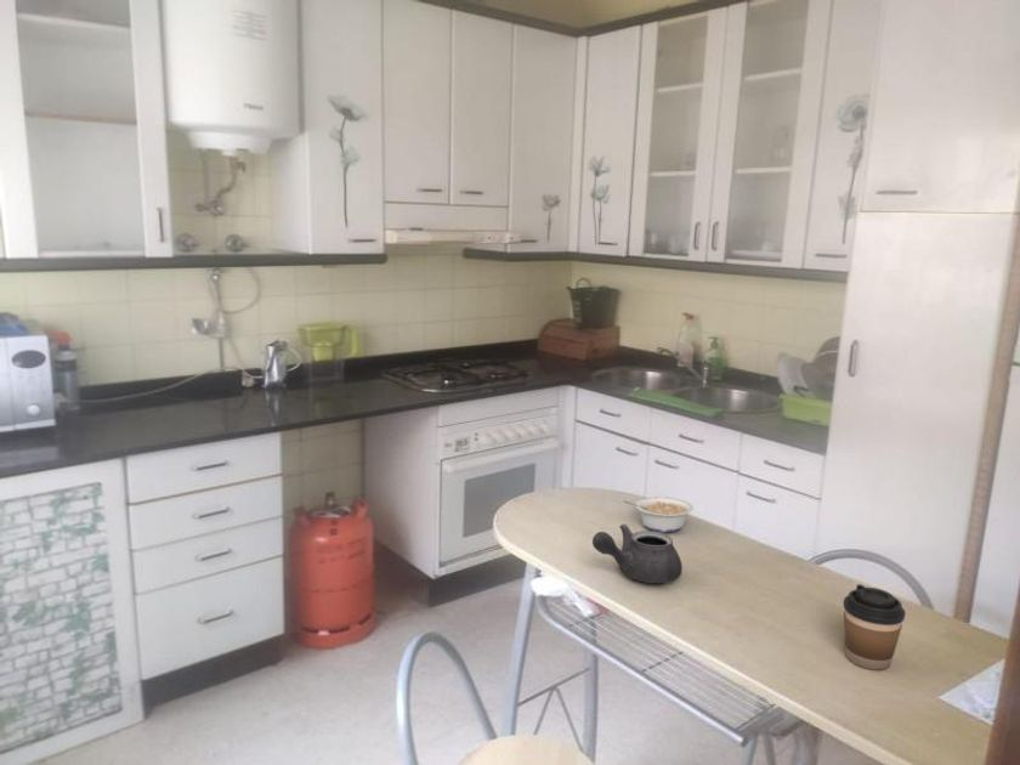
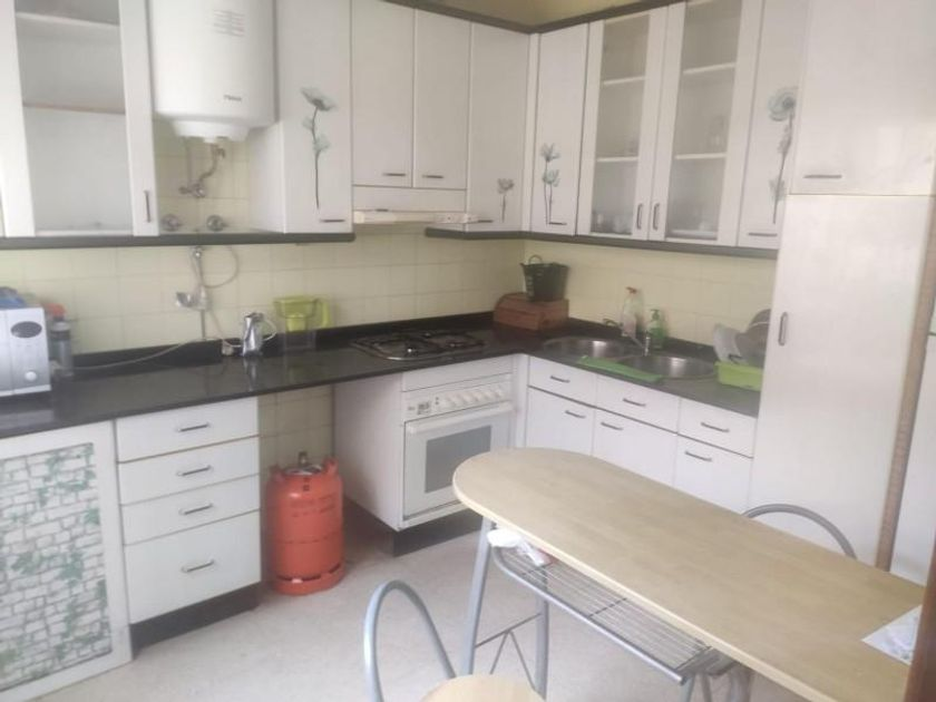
- coffee cup [843,583,907,670]
- teapot [591,522,684,584]
- legume [623,495,695,533]
